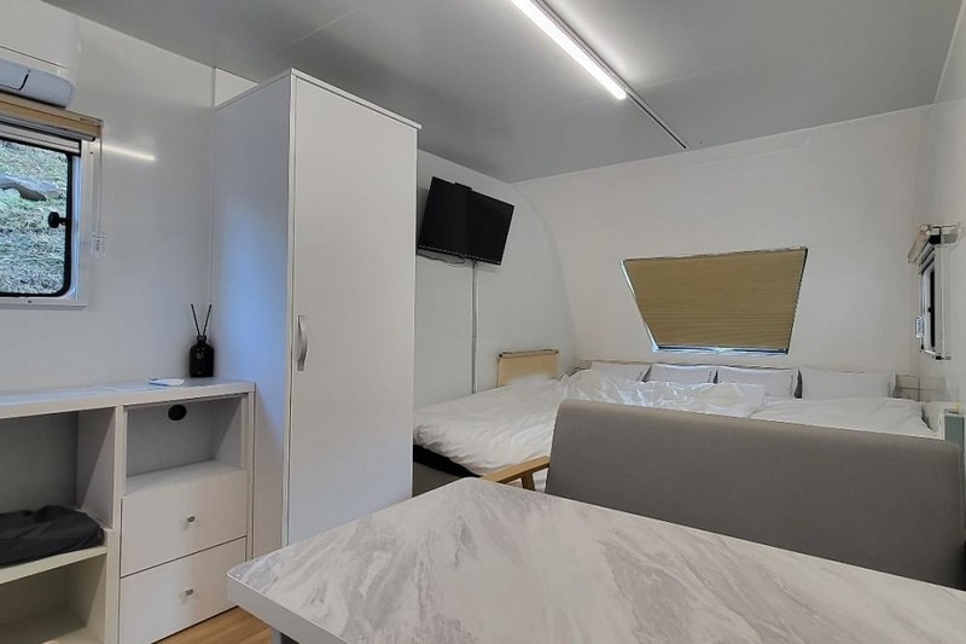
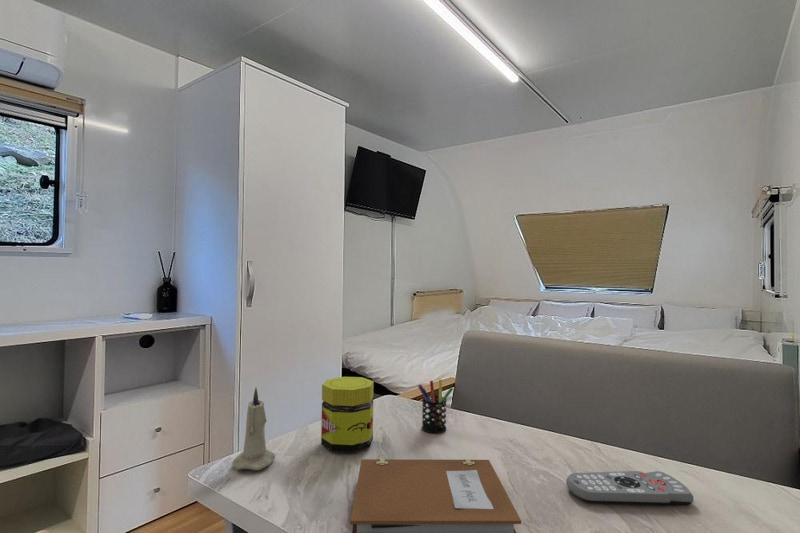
+ candle [231,387,276,471]
+ jar [320,376,375,453]
+ pen holder [417,379,454,434]
+ notebook [350,458,522,533]
+ remote control [565,470,695,506]
